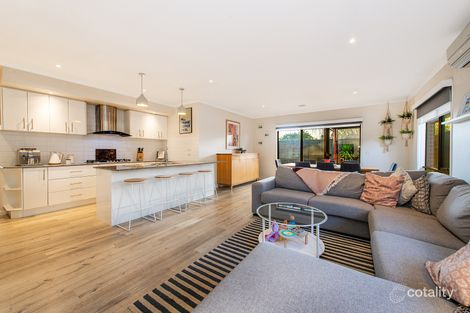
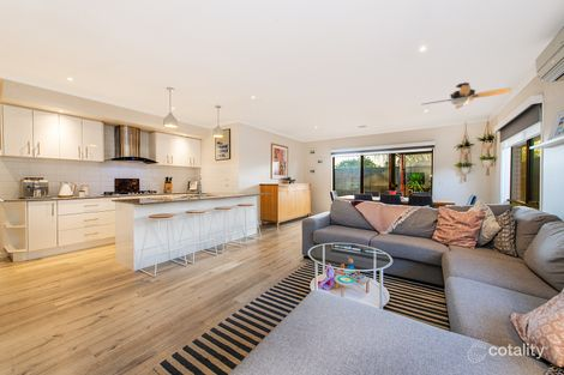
+ ceiling fan [422,81,512,110]
